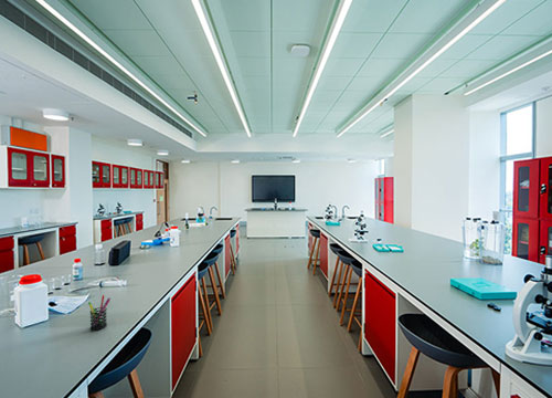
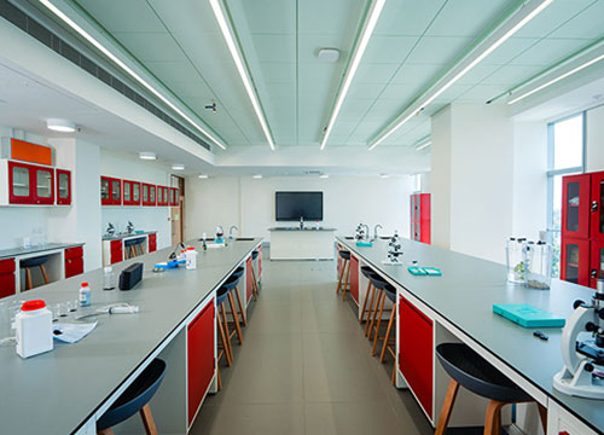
- pen holder [87,294,112,332]
